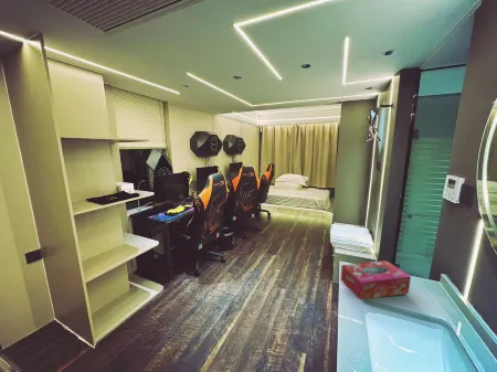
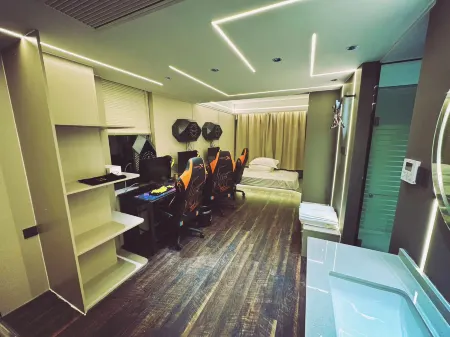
- tissue box [339,259,412,300]
